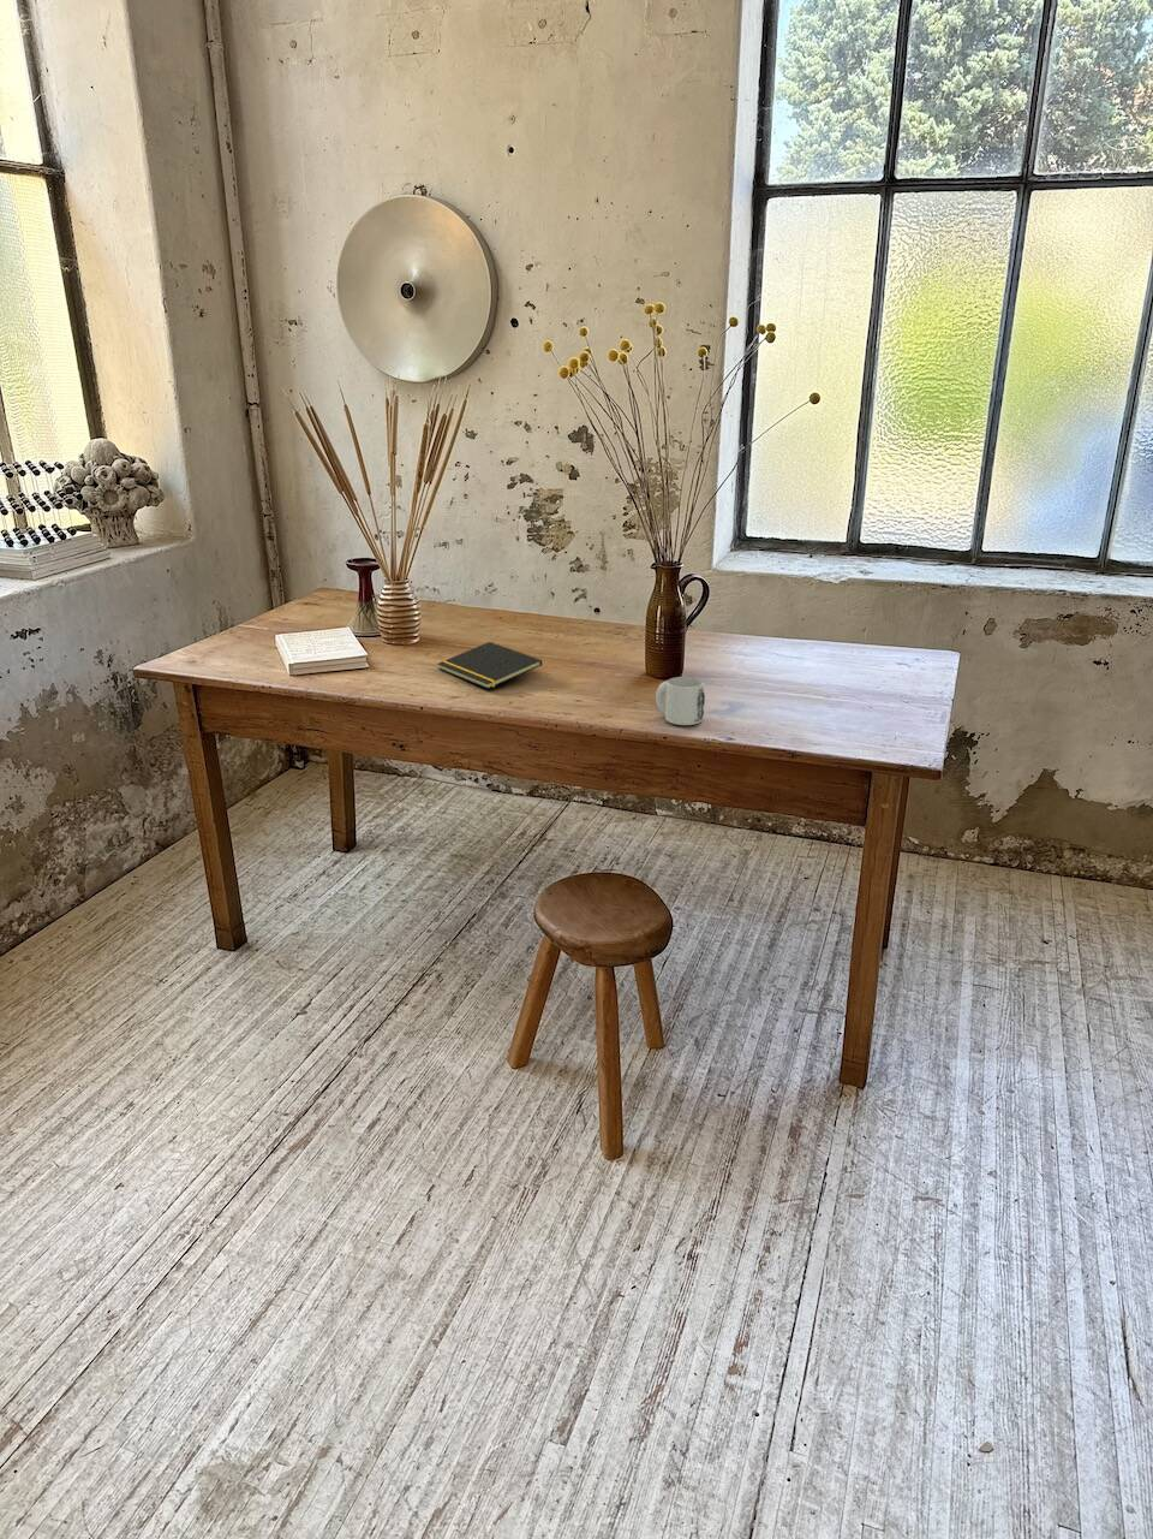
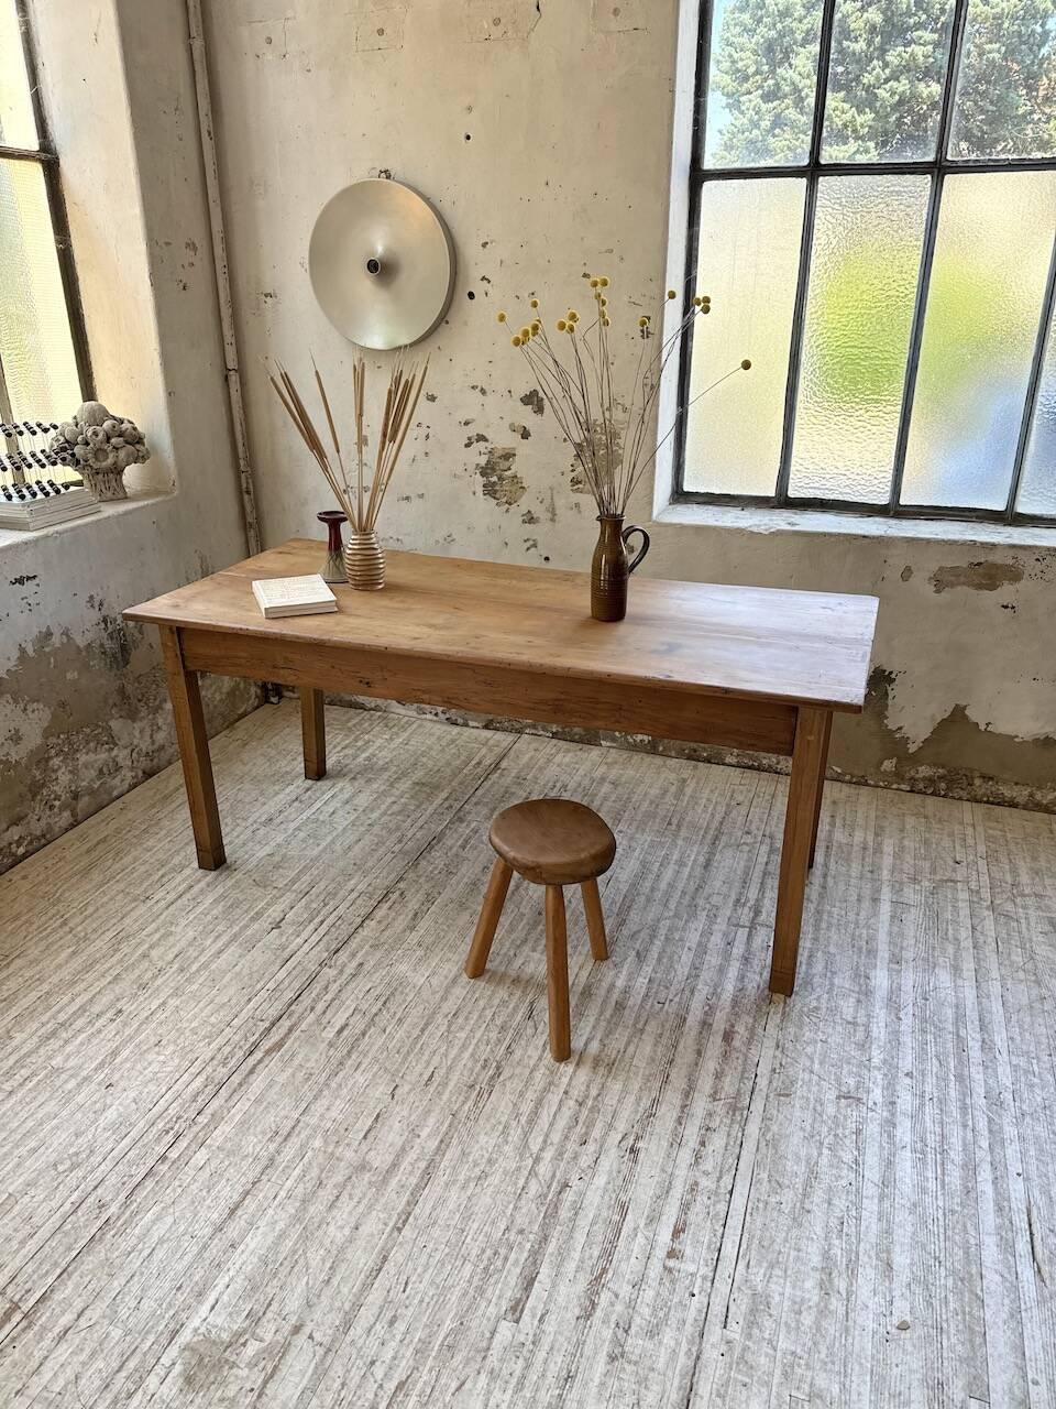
- notepad [436,641,543,691]
- mug [654,676,706,726]
